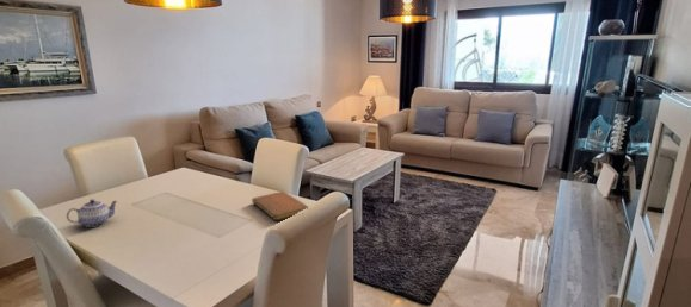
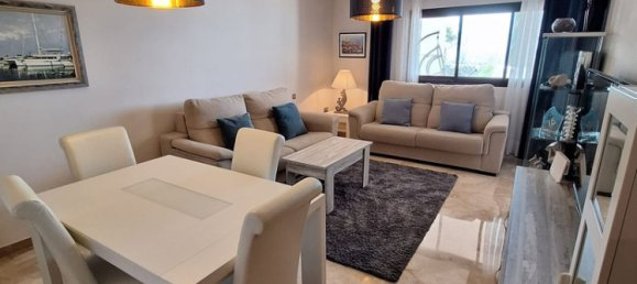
- notebook [251,190,309,221]
- teapot [66,198,118,228]
